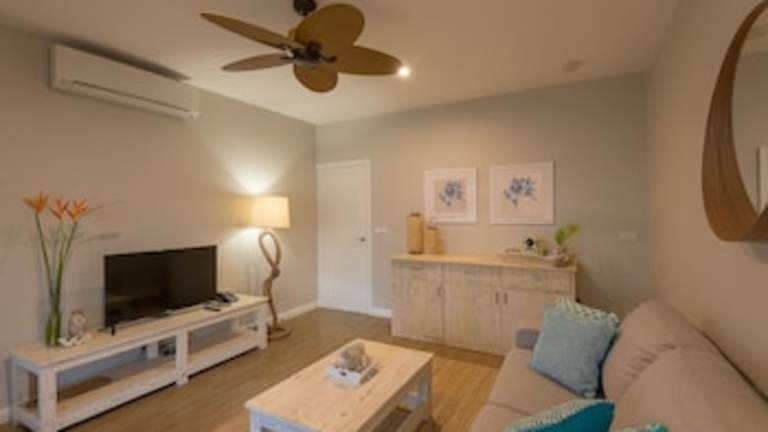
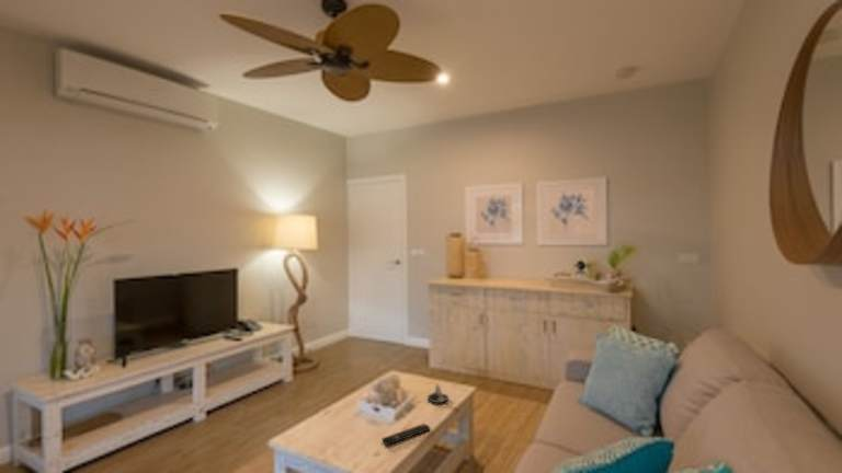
+ remote control [380,423,431,446]
+ candle [426,381,450,404]
